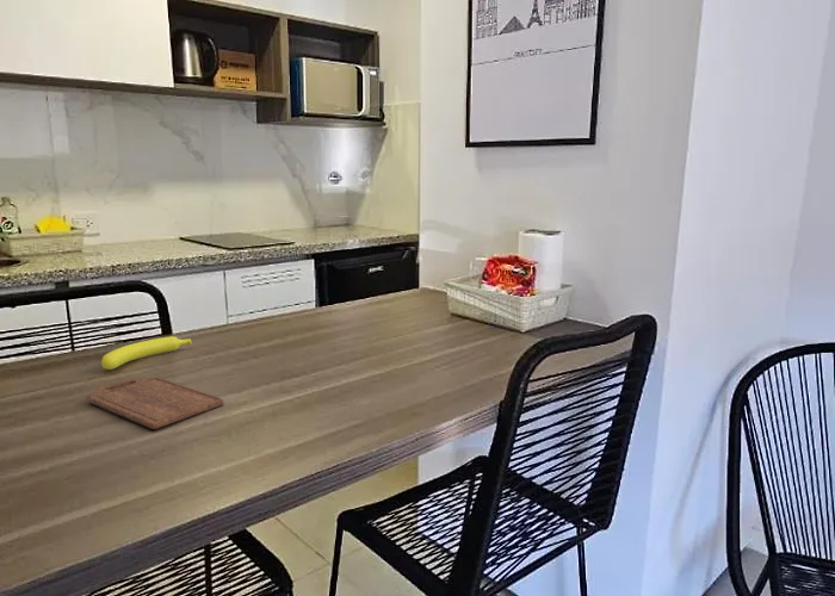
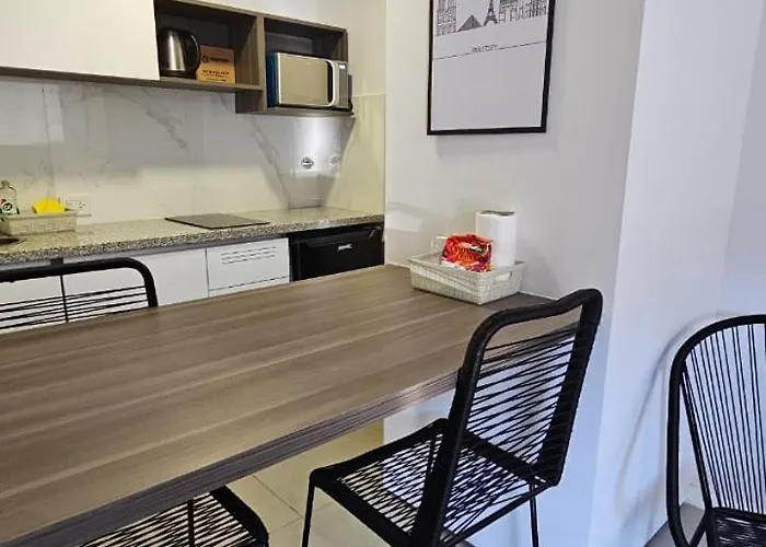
- cutting board [87,377,224,430]
- banana [100,335,192,371]
